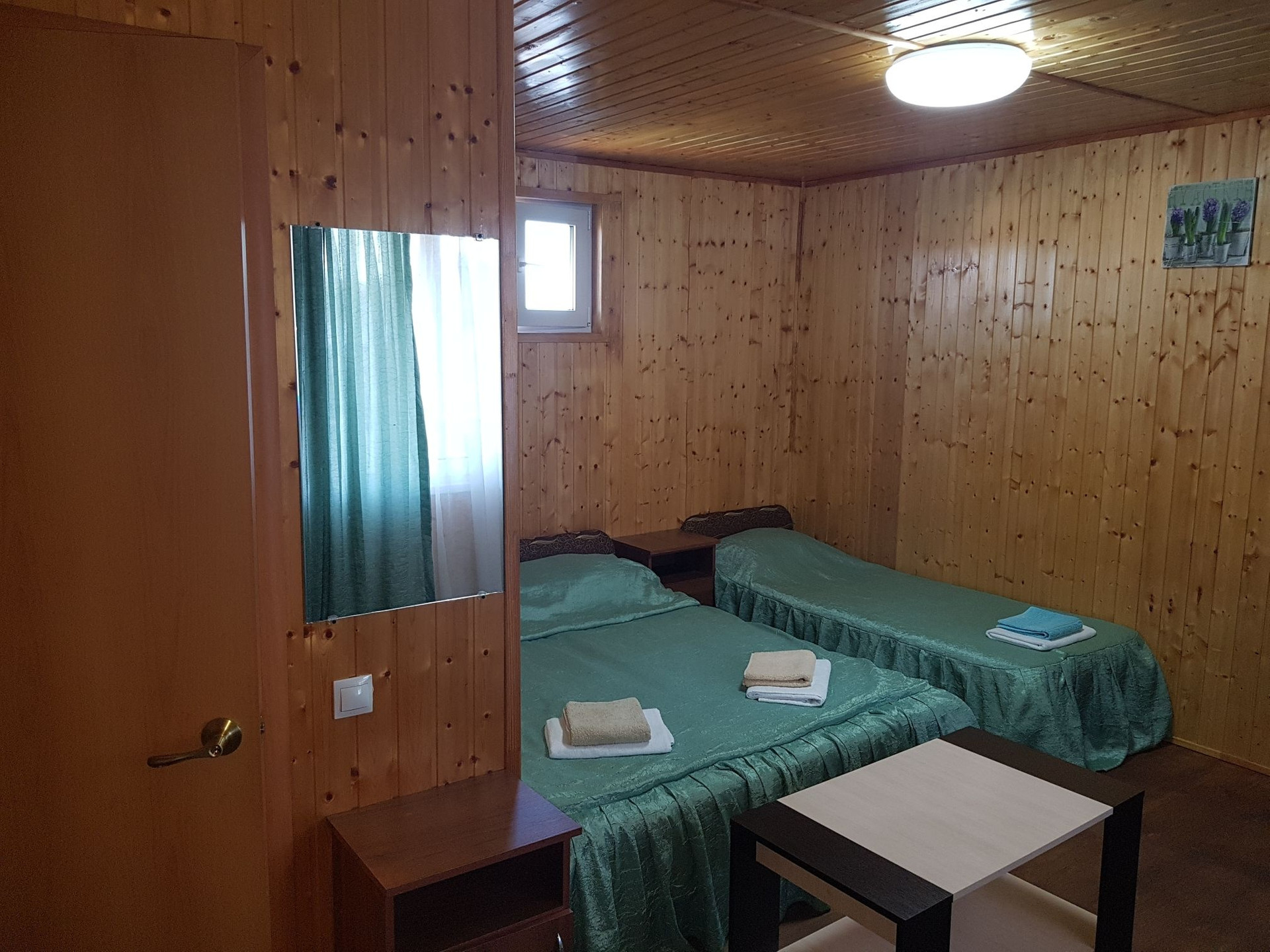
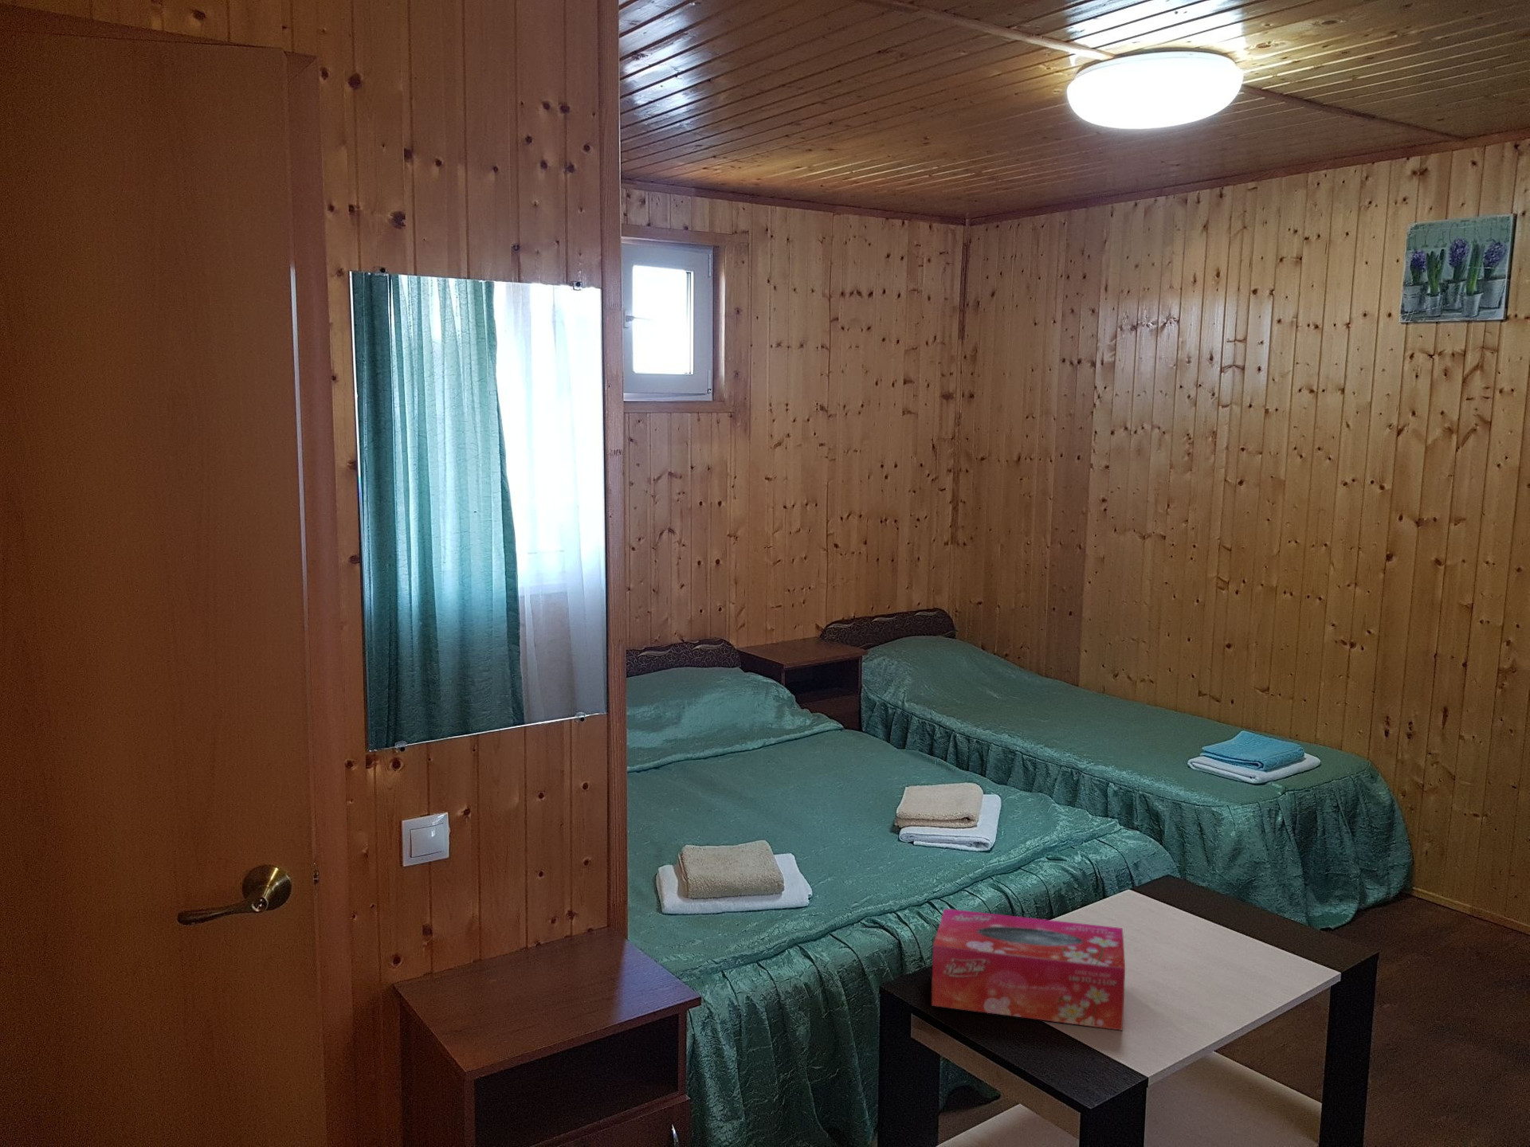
+ tissue box [931,908,1126,1031]
